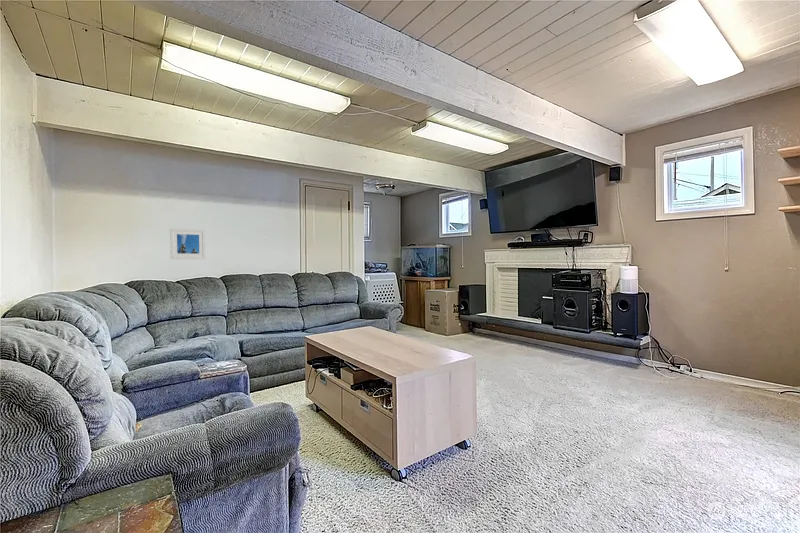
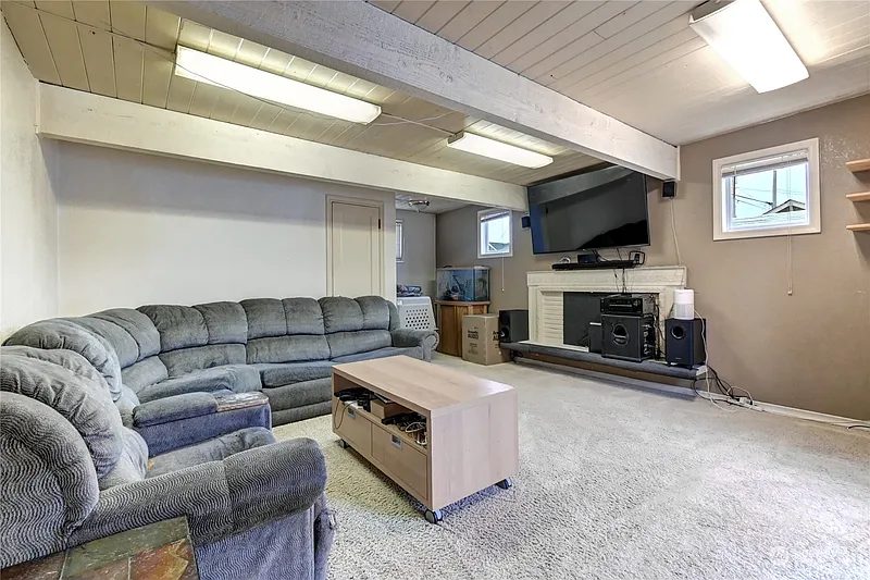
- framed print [169,227,207,260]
